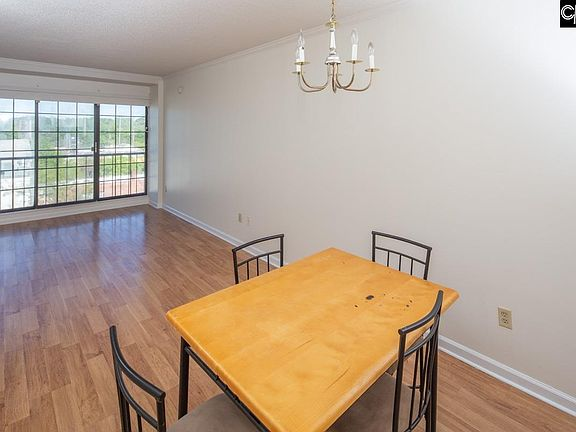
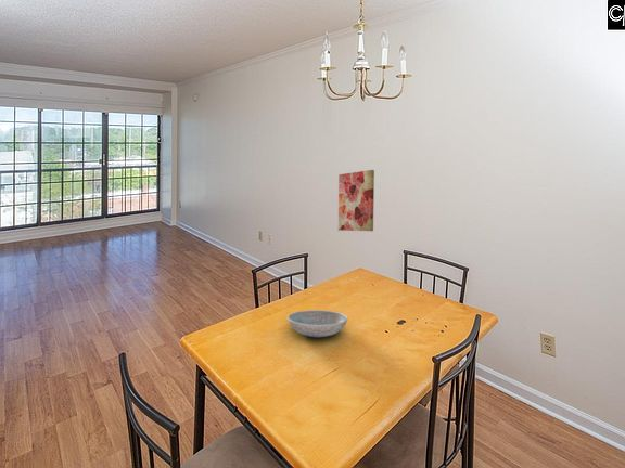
+ wall art [337,169,375,232]
+ dish [286,309,348,338]
